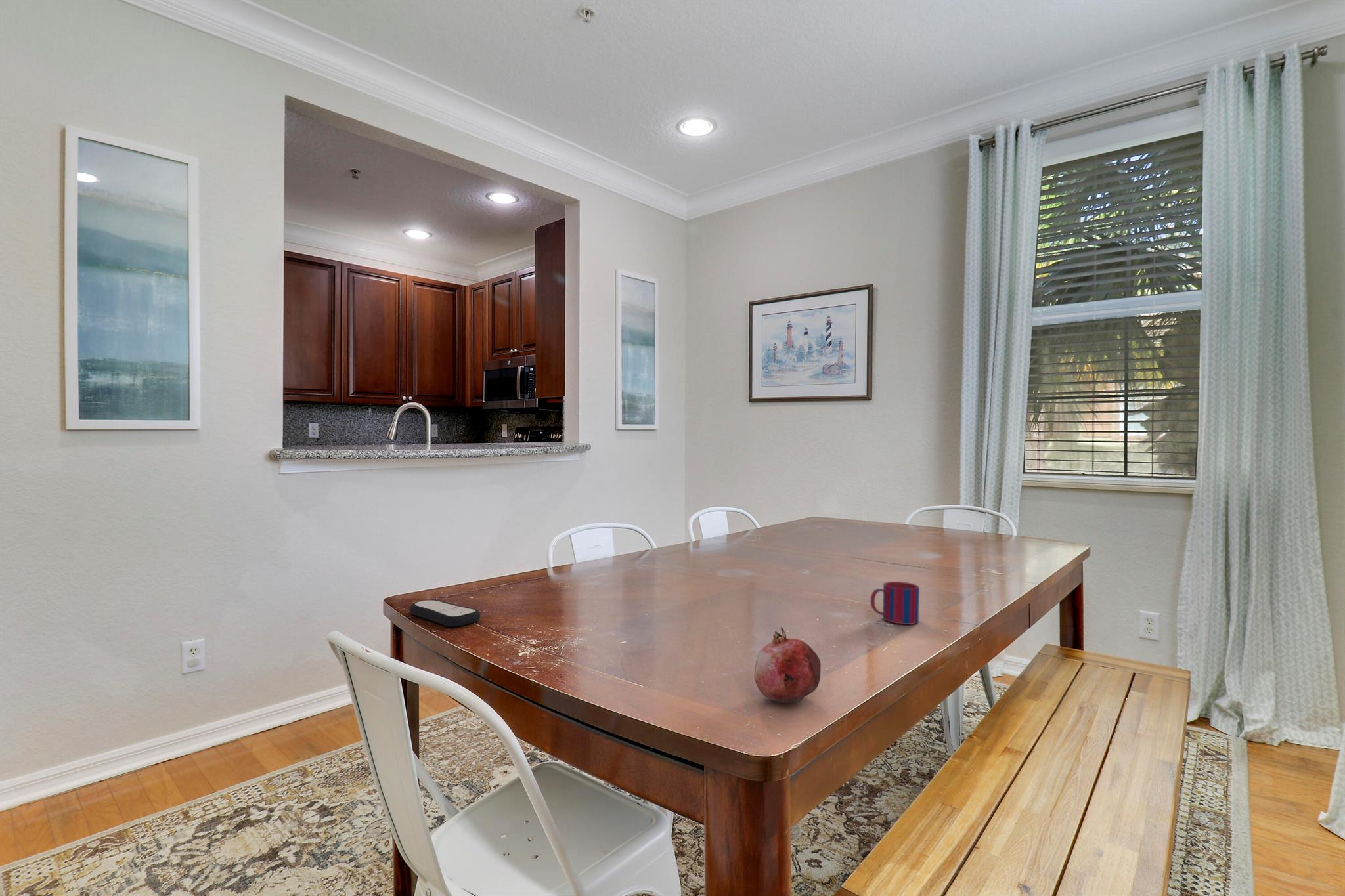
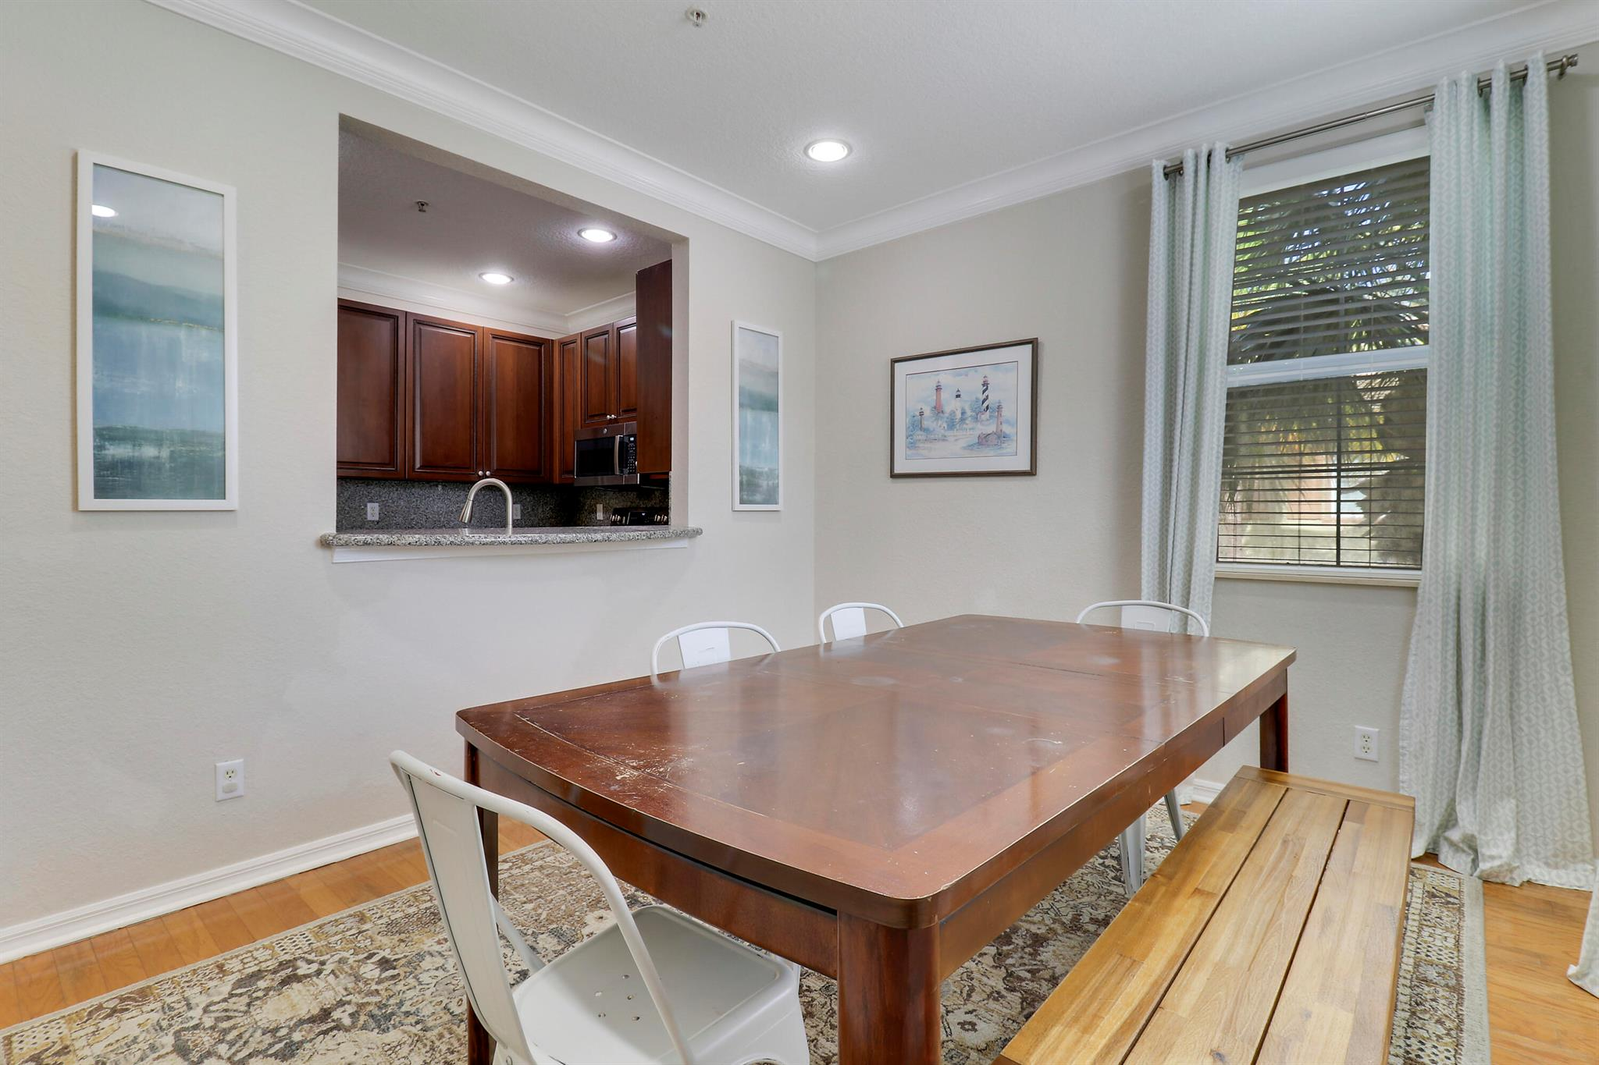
- mug [870,581,920,625]
- fruit [753,626,822,704]
- remote control [408,599,481,628]
